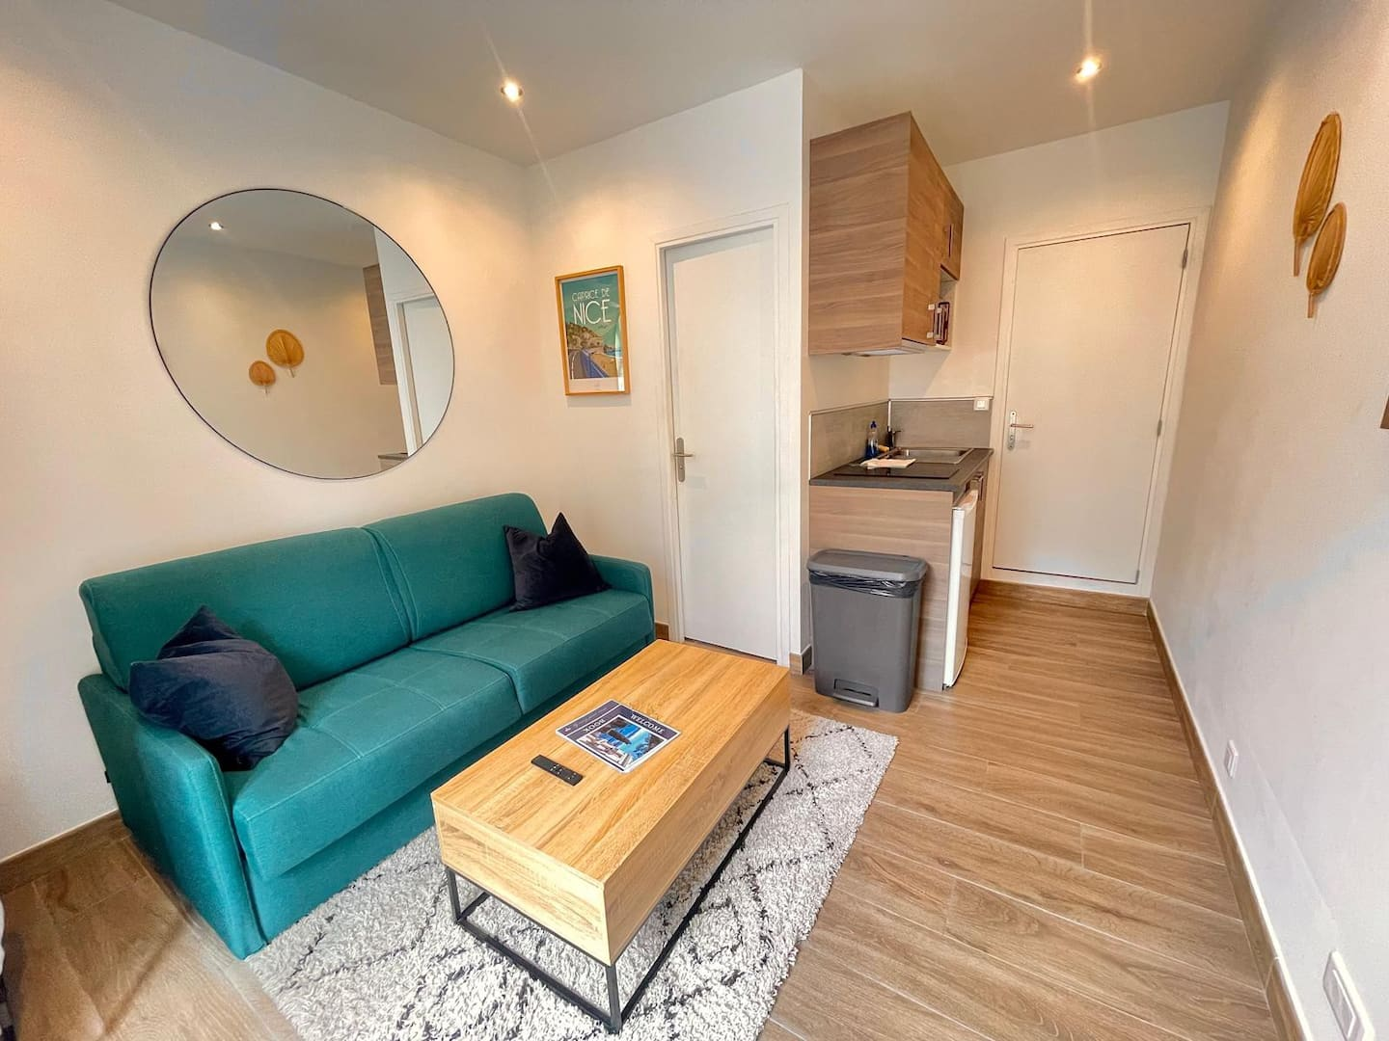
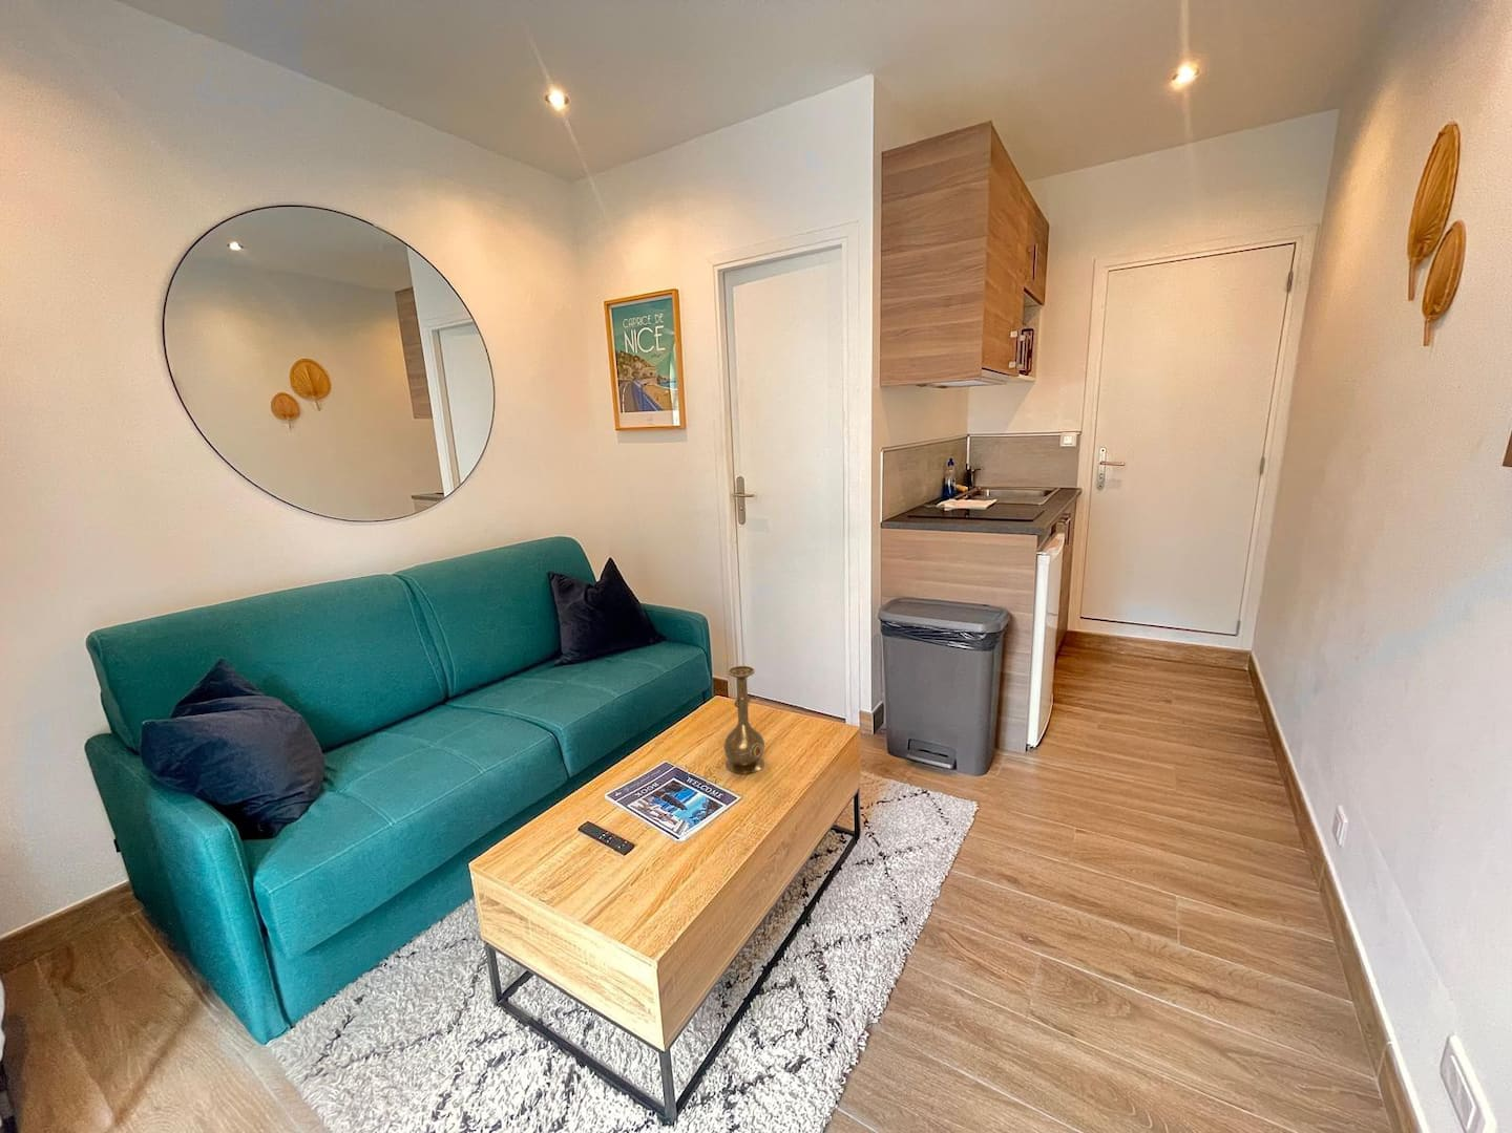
+ vase [723,665,766,775]
